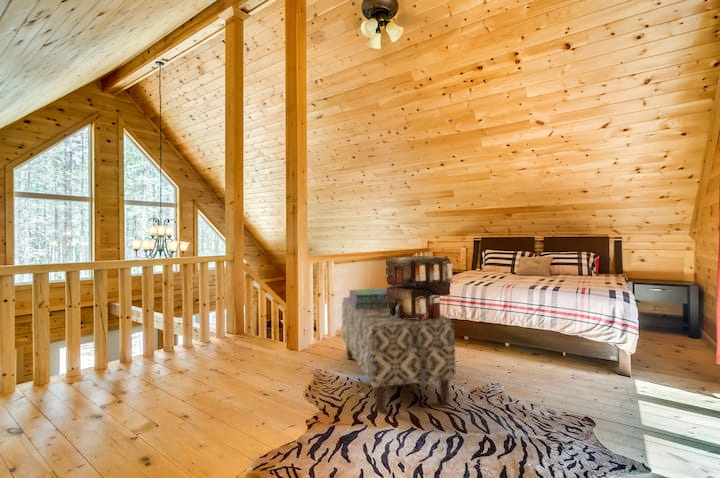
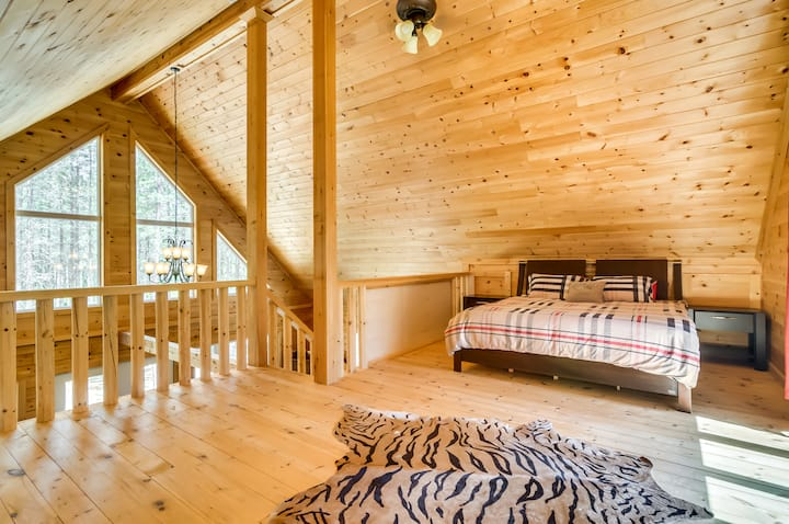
- bench [341,296,457,413]
- decorative box [385,255,454,320]
- stack of books [348,287,389,310]
